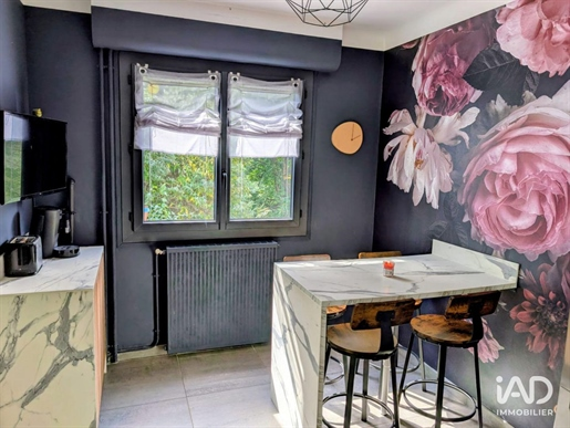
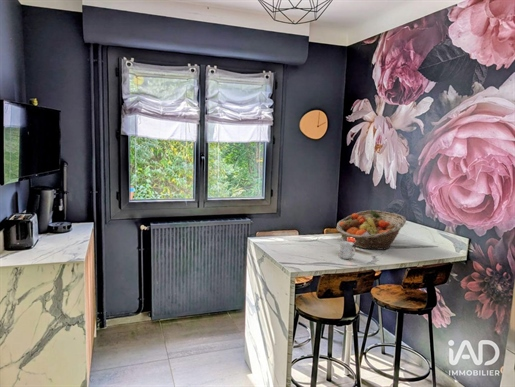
+ mug [338,240,356,260]
+ fruit basket [335,209,407,251]
